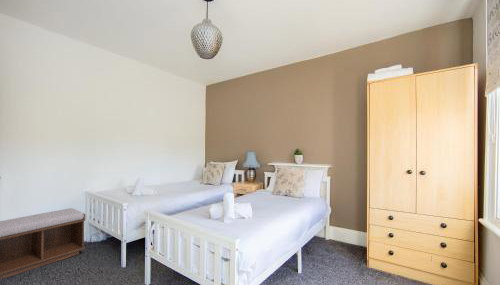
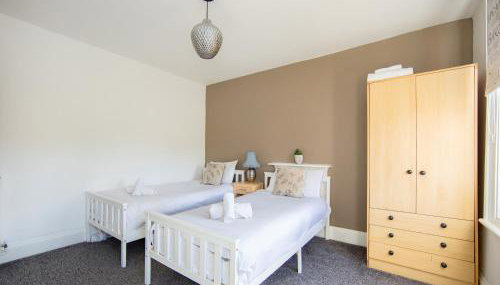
- bench [0,207,86,280]
